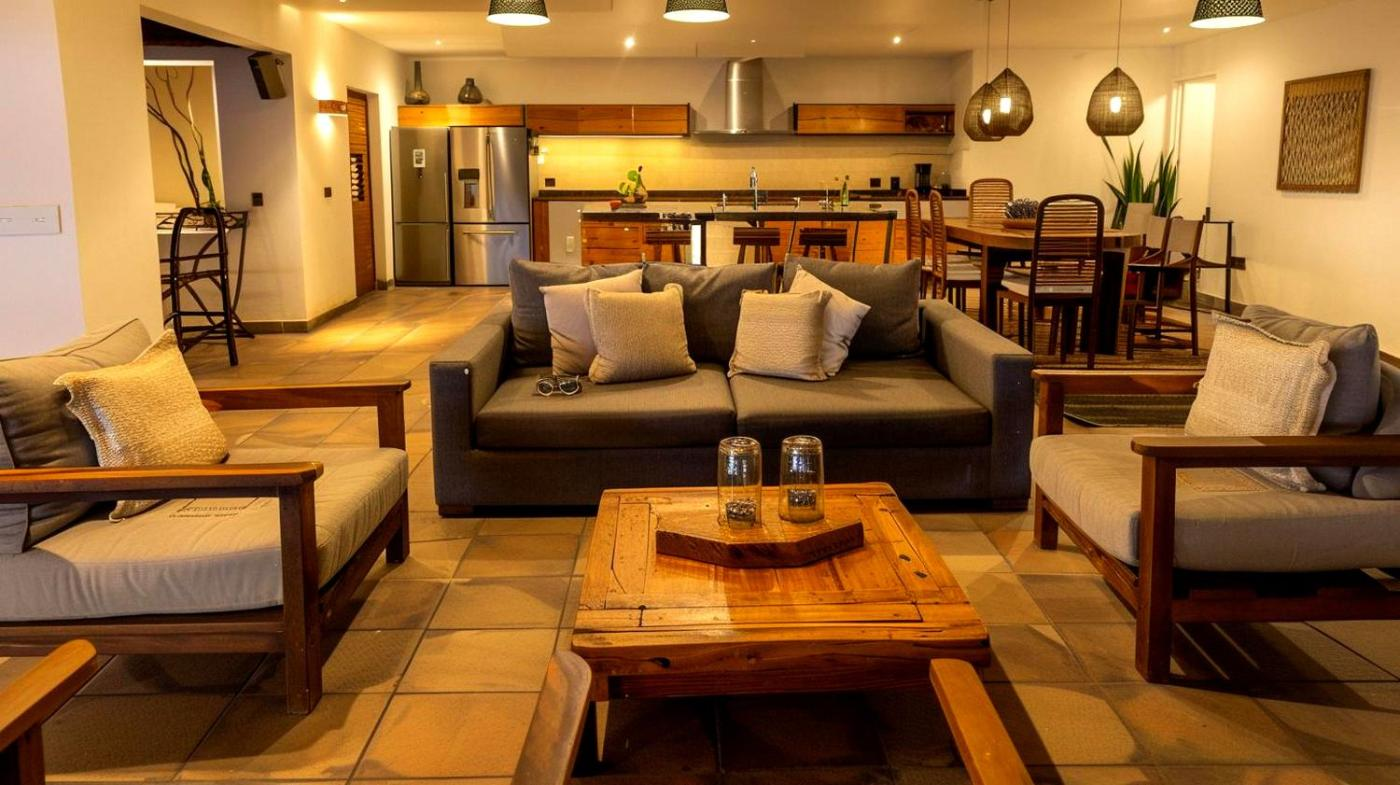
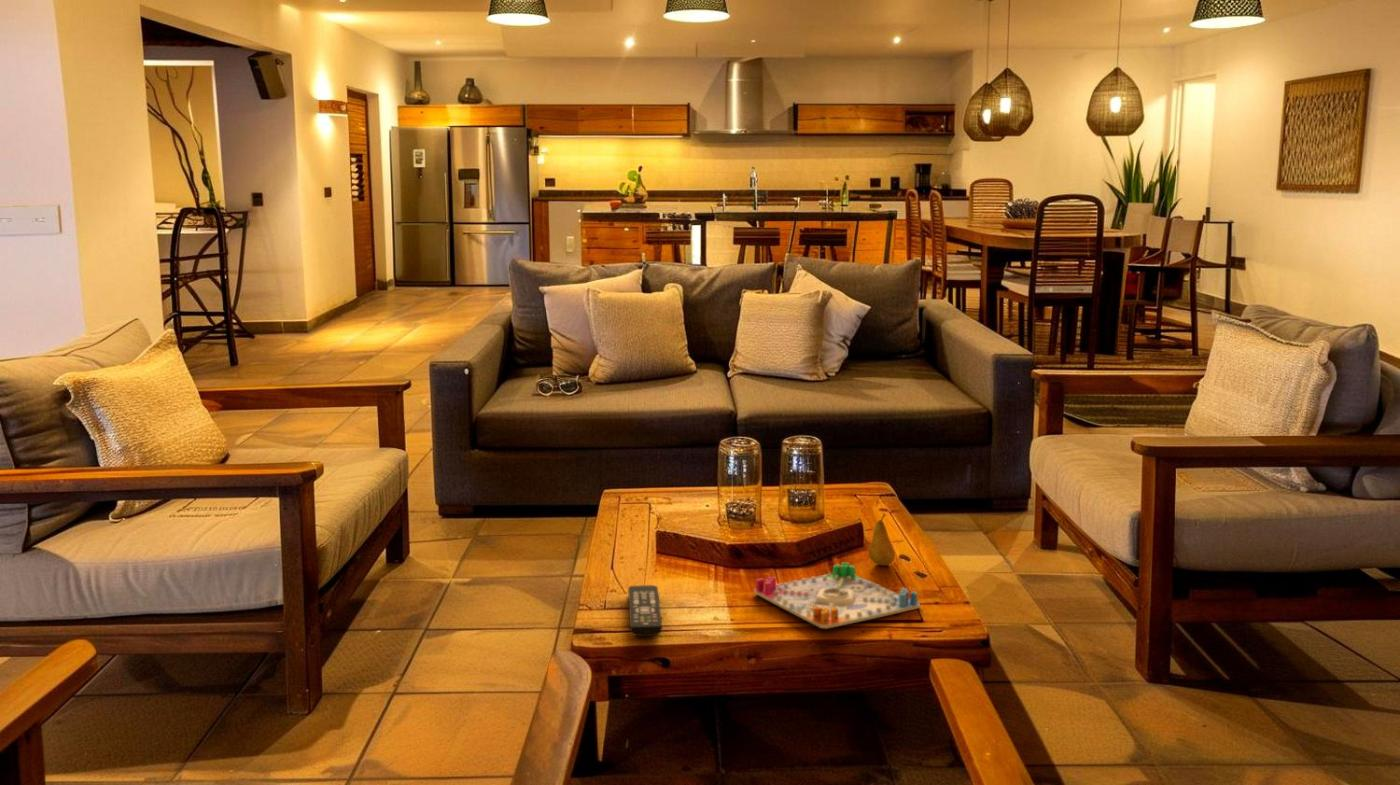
+ board game [753,562,921,630]
+ fruit [868,513,896,566]
+ remote control [627,584,663,637]
